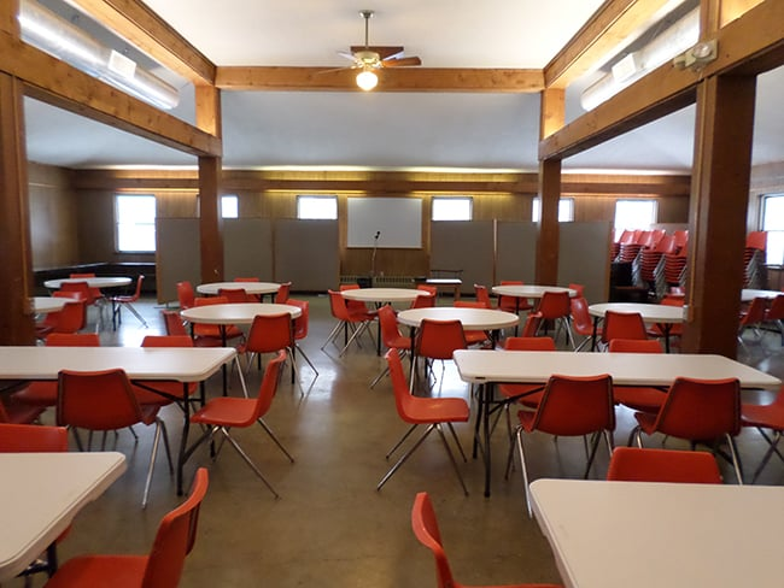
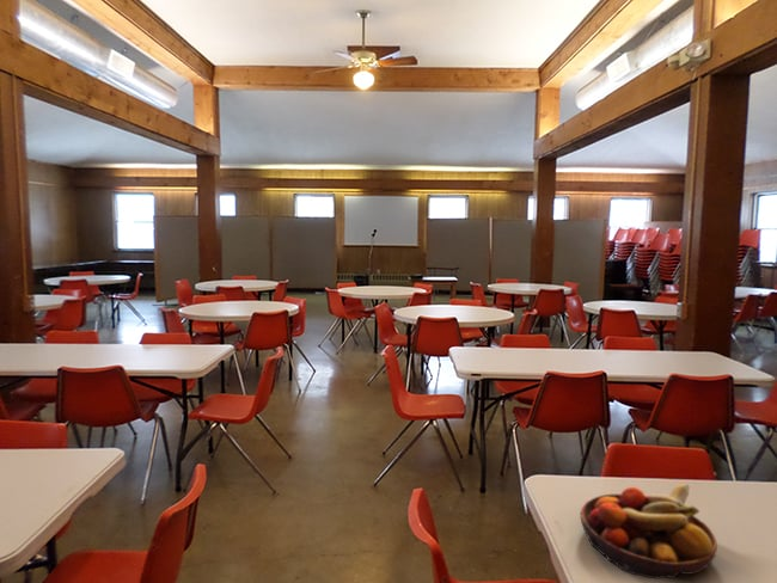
+ fruit bowl [579,484,718,581]
